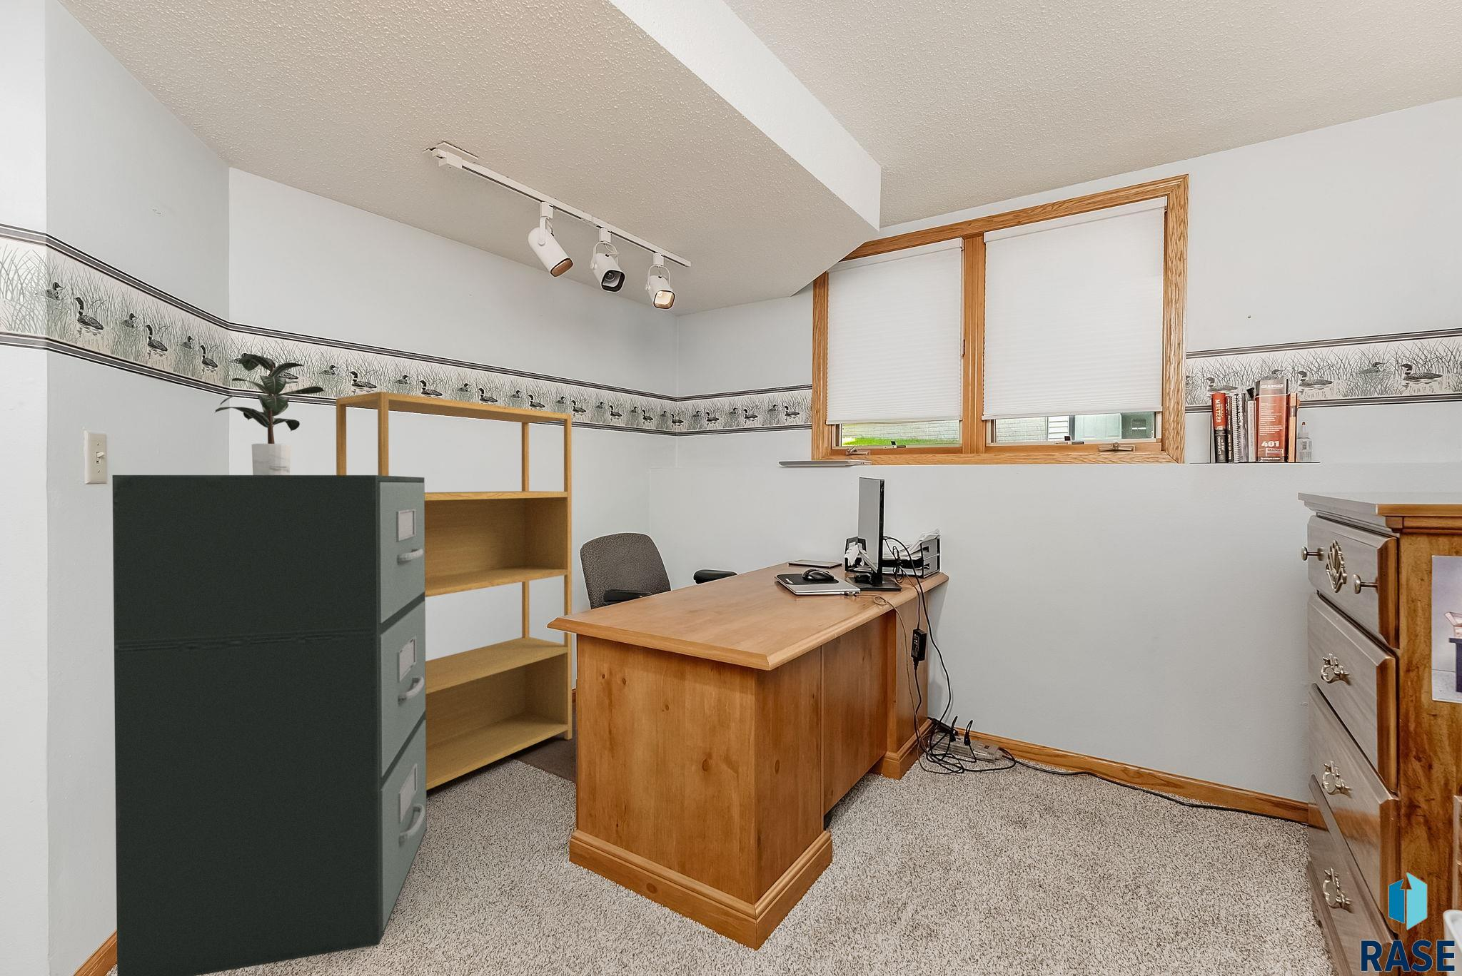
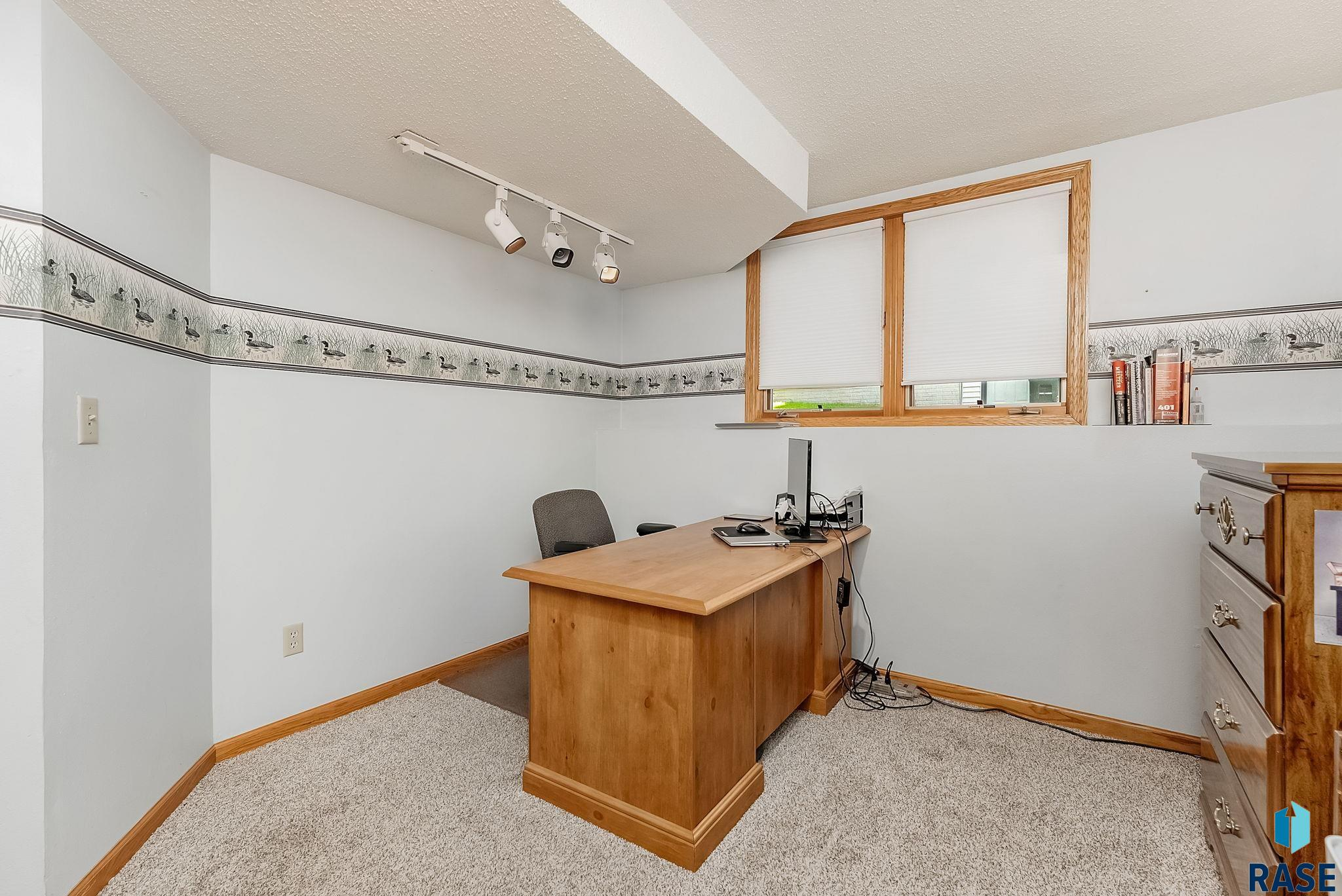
- filing cabinet [111,475,428,976]
- potted plant [214,353,326,475]
- bookshelf [336,391,573,791]
